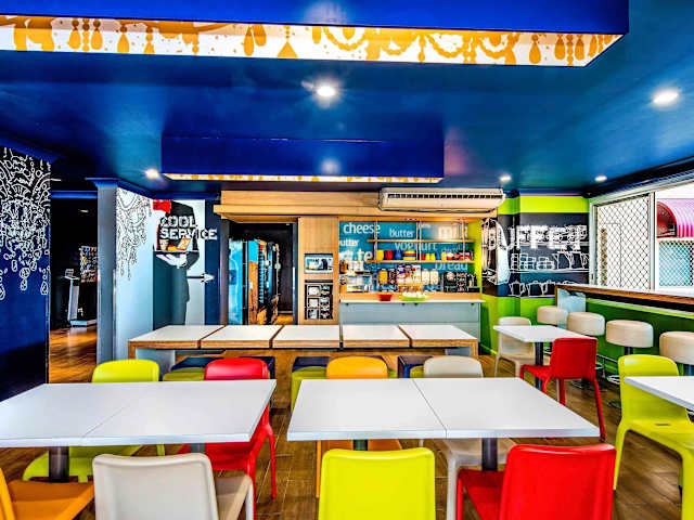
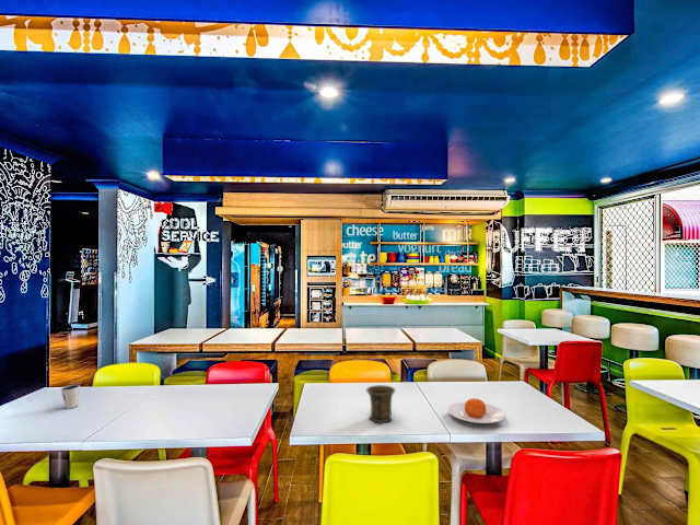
+ mug [365,384,396,424]
+ plate [447,397,506,424]
+ dixie cup [60,384,81,410]
